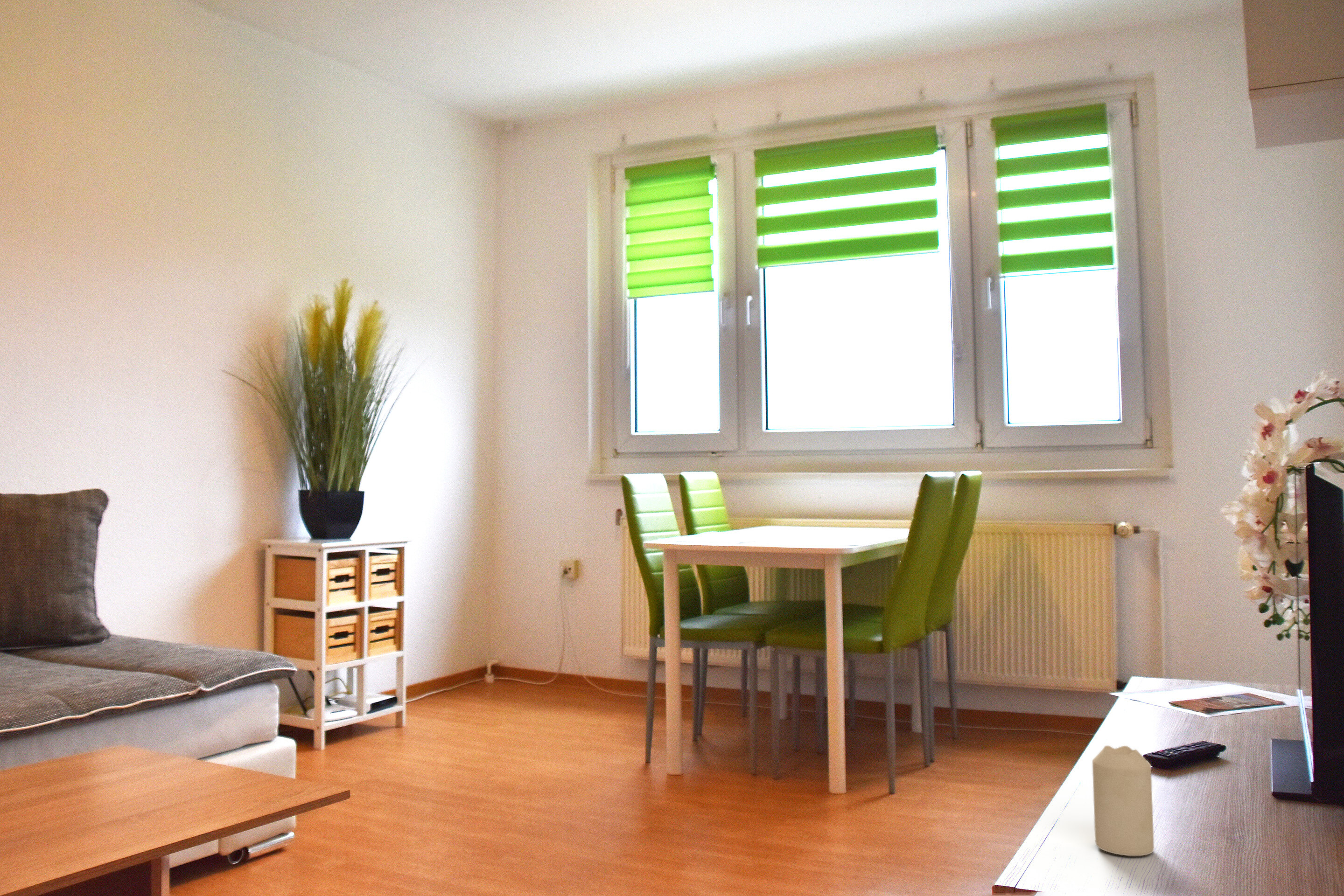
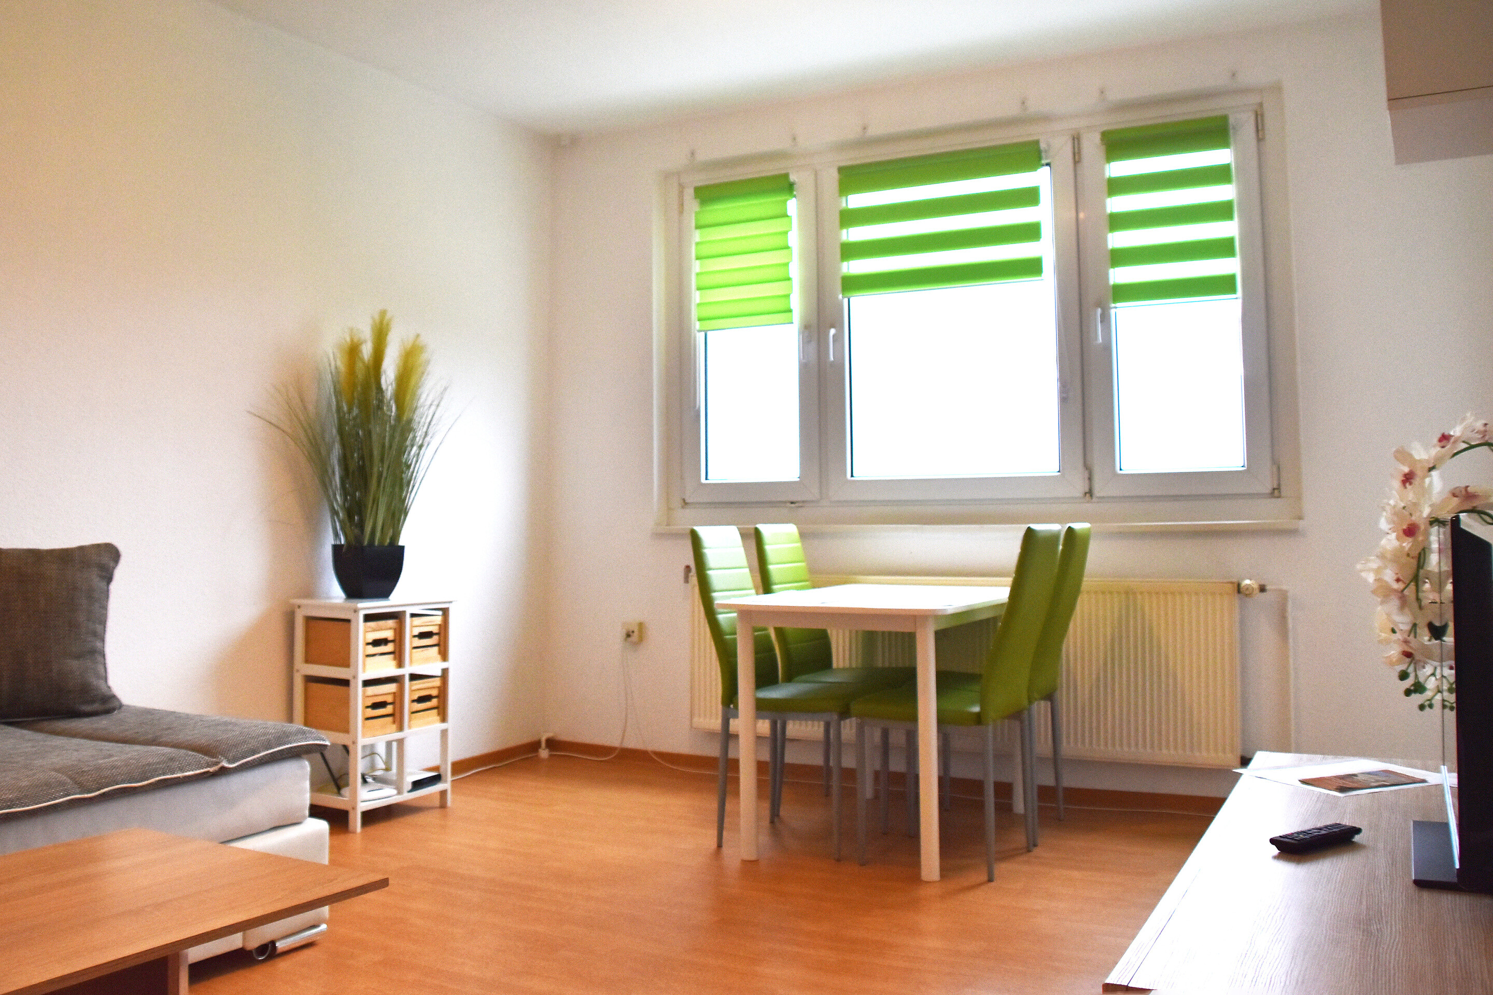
- candle [1092,745,1155,856]
